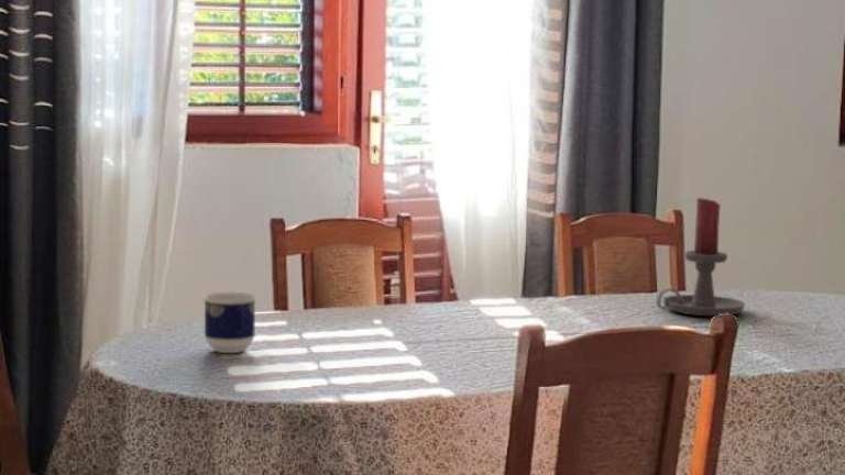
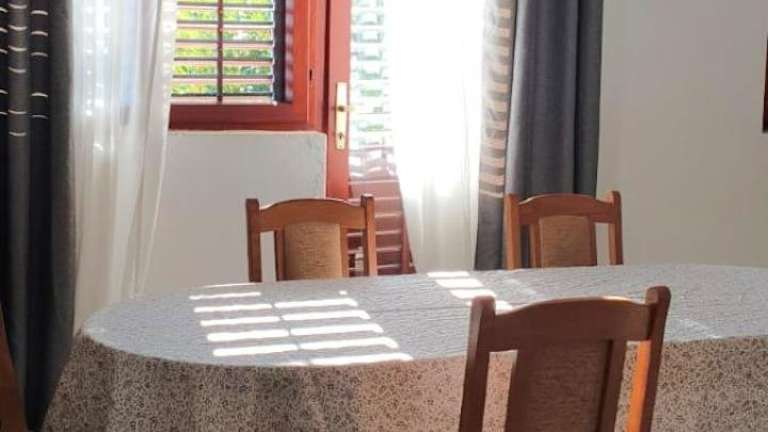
- candle holder [655,197,746,318]
- cup [202,291,257,354]
